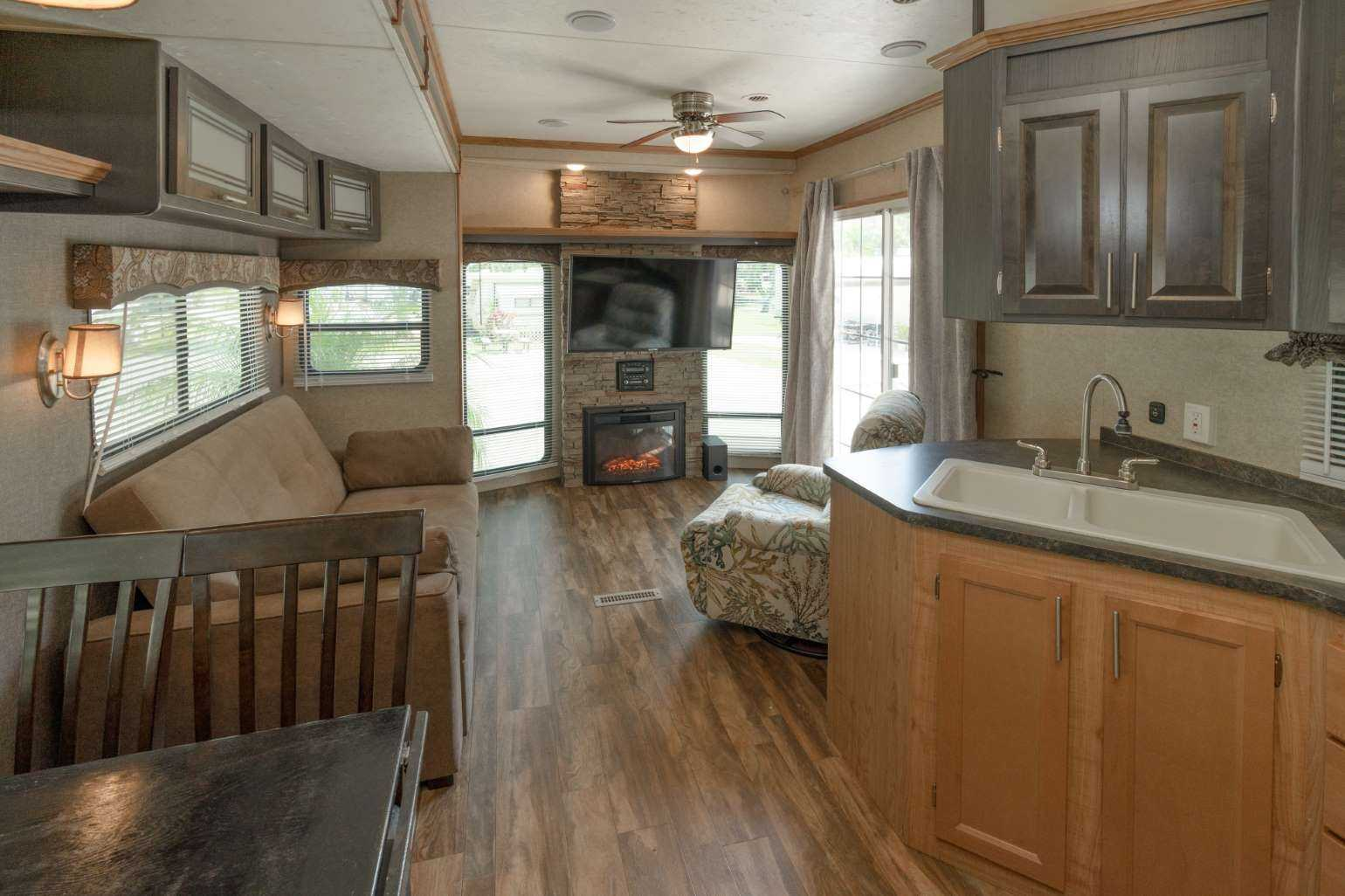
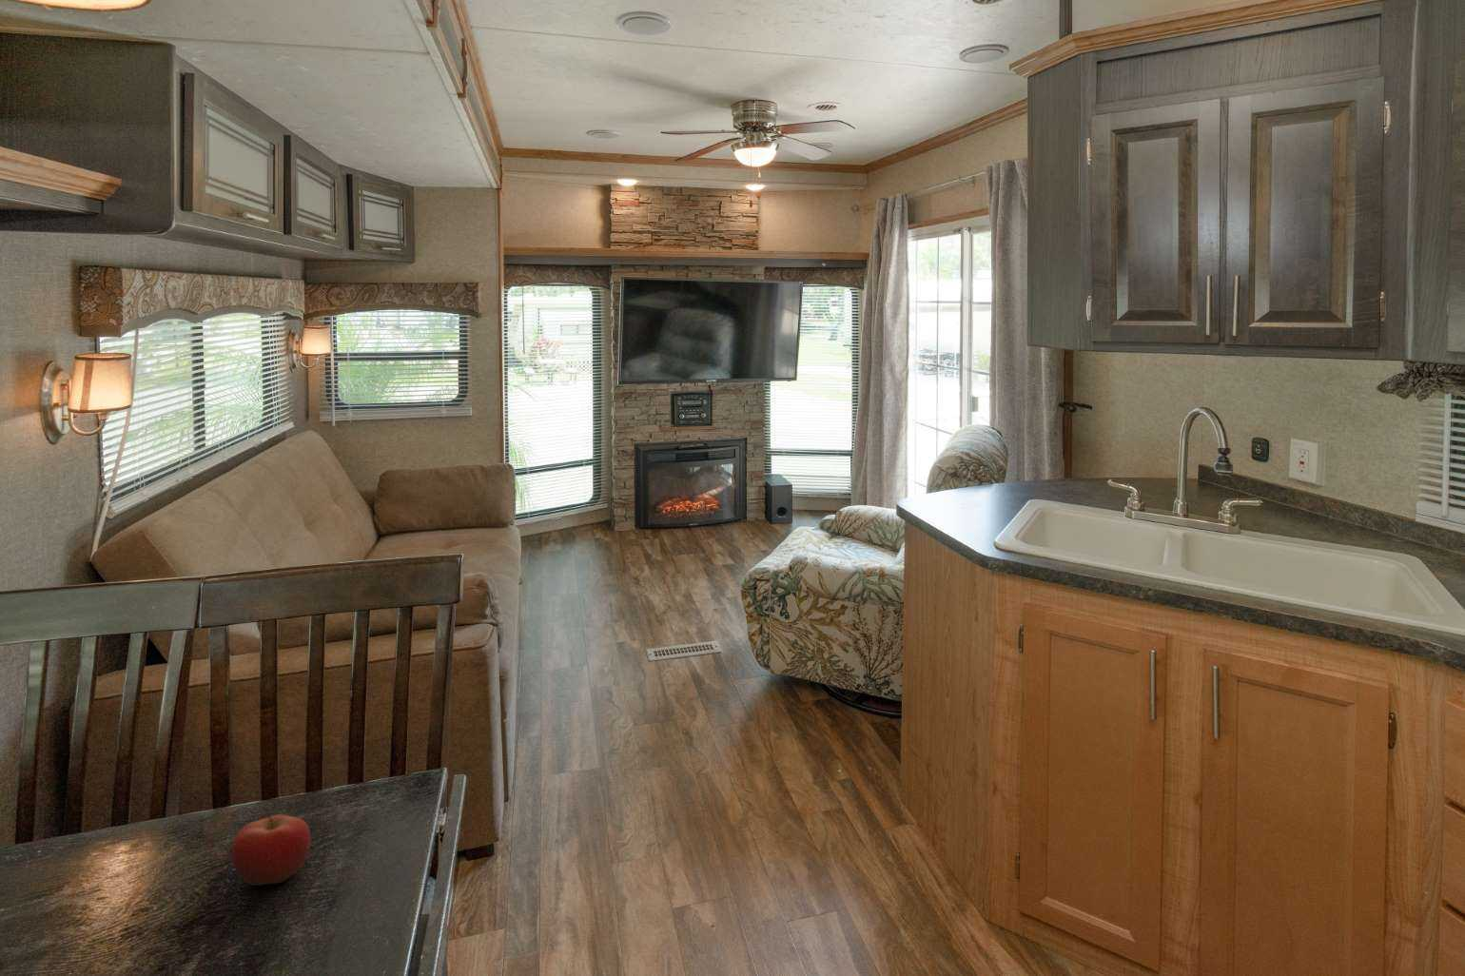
+ fruit [230,813,312,887]
